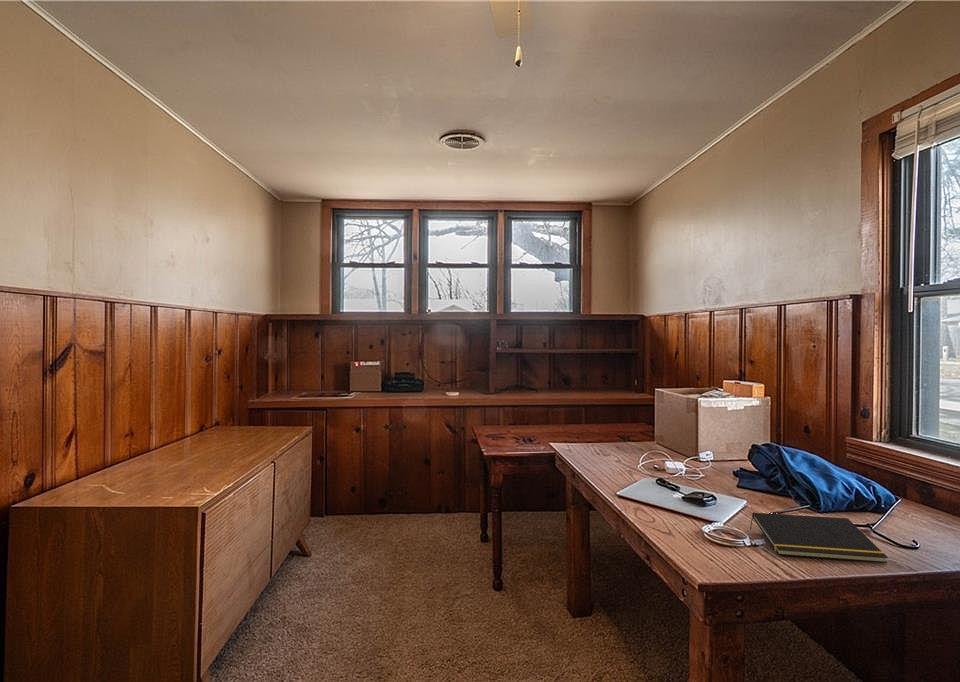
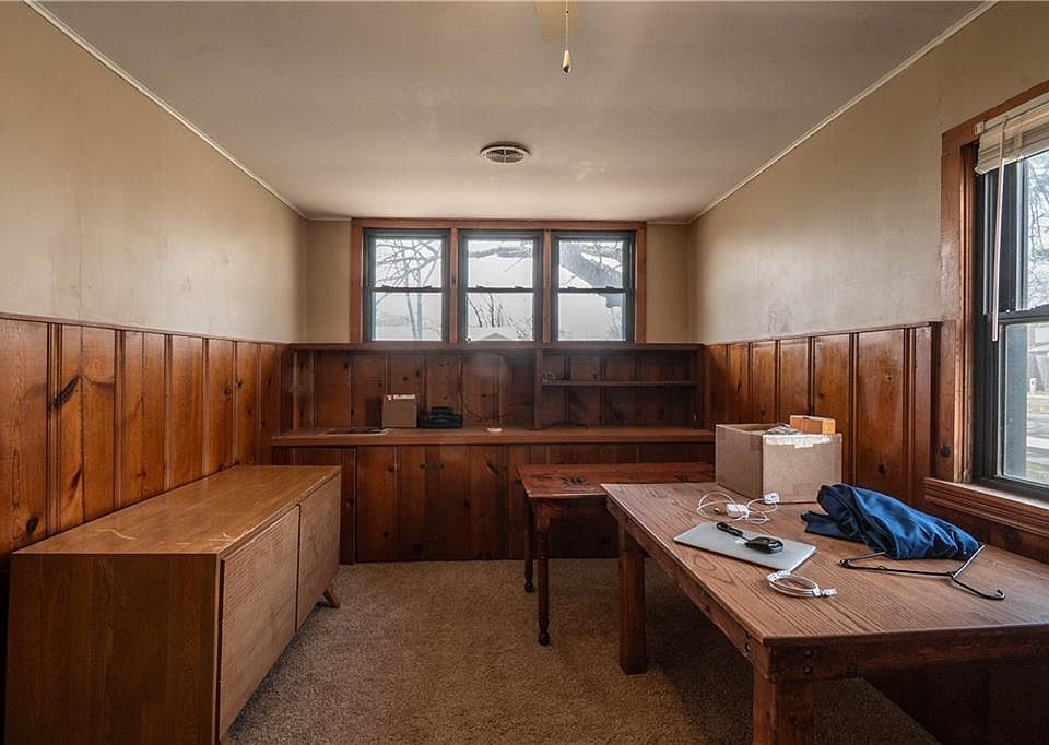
- notepad [749,512,889,564]
